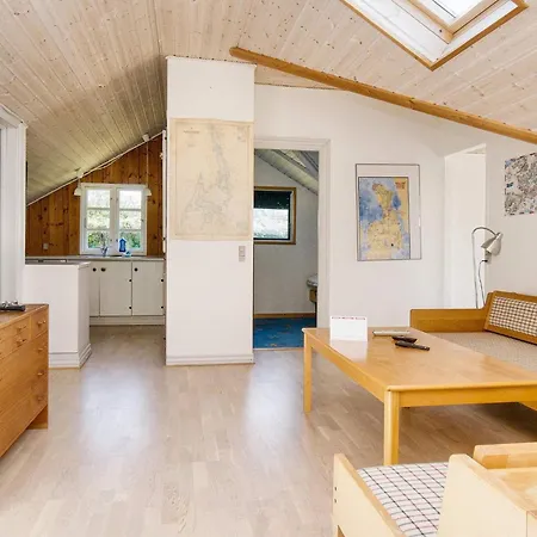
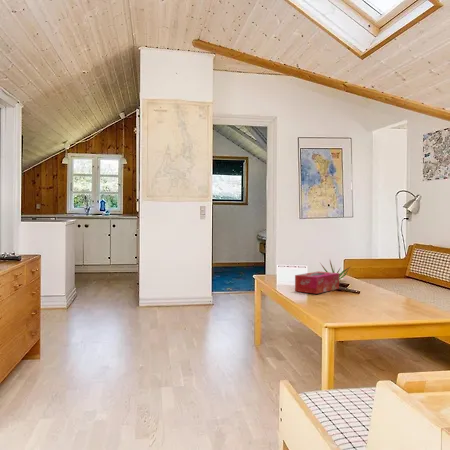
+ succulent plant [319,259,351,280]
+ tissue box [294,270,340,295]
